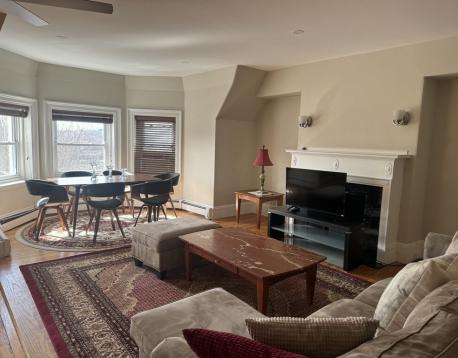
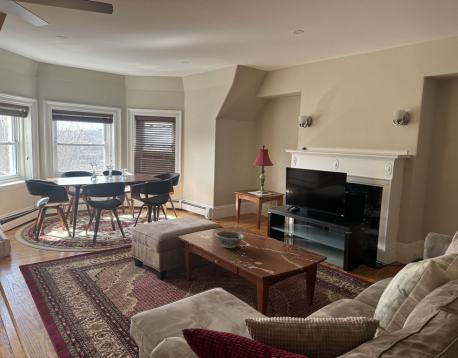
+ decorative bowl [214,230,246,249]
